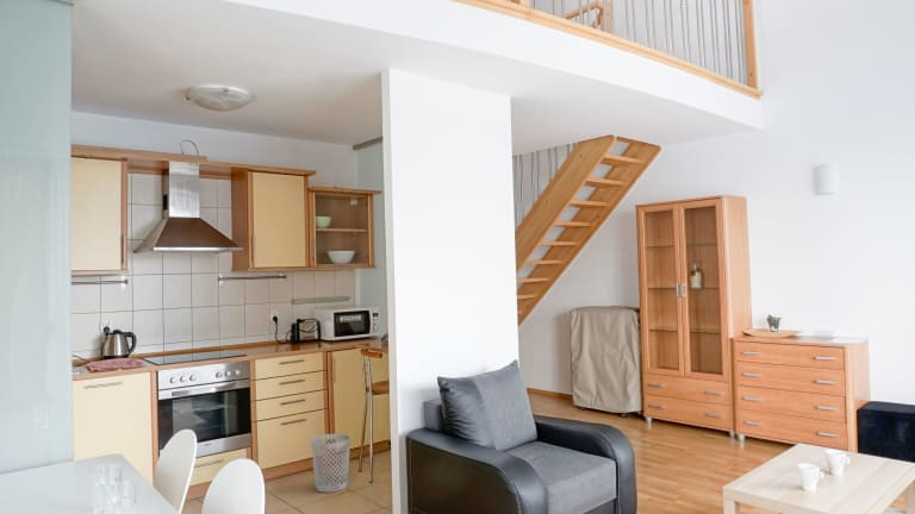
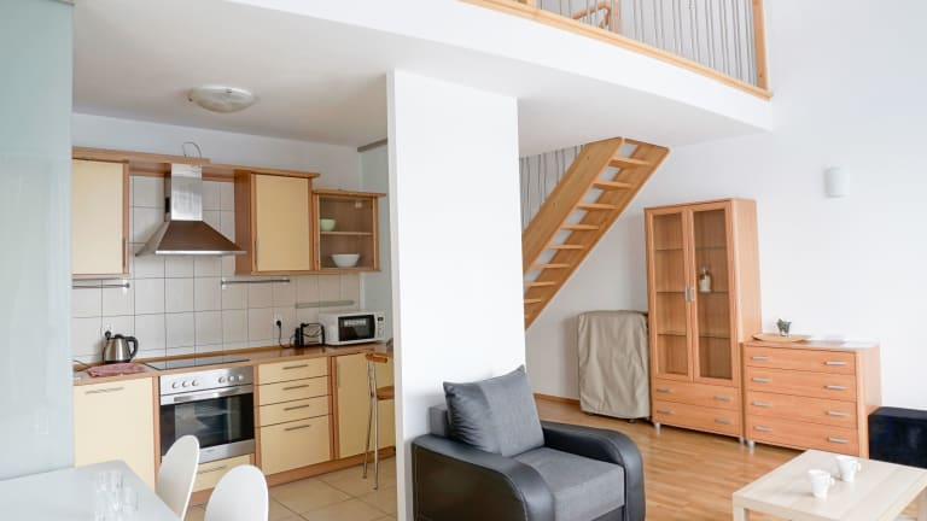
- wastebasket [310,433,351,494]
